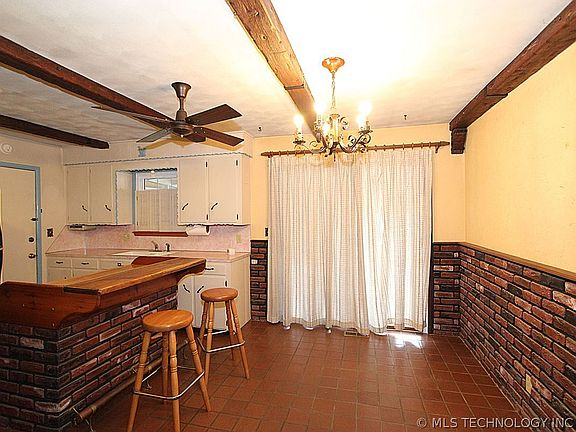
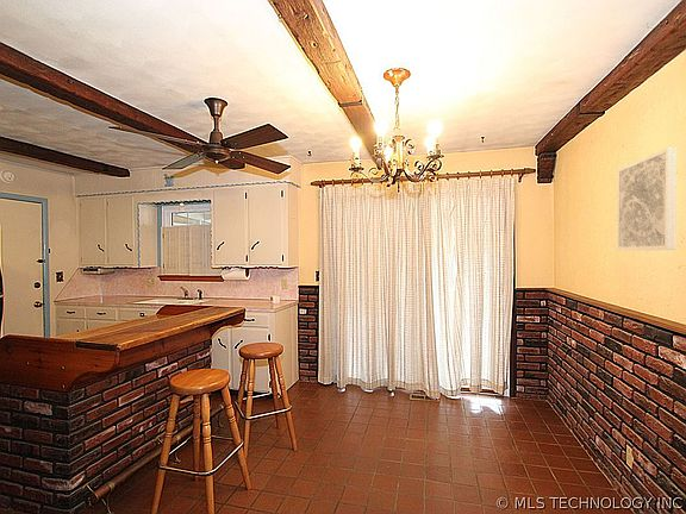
+ wall art [616,146,678,251]
